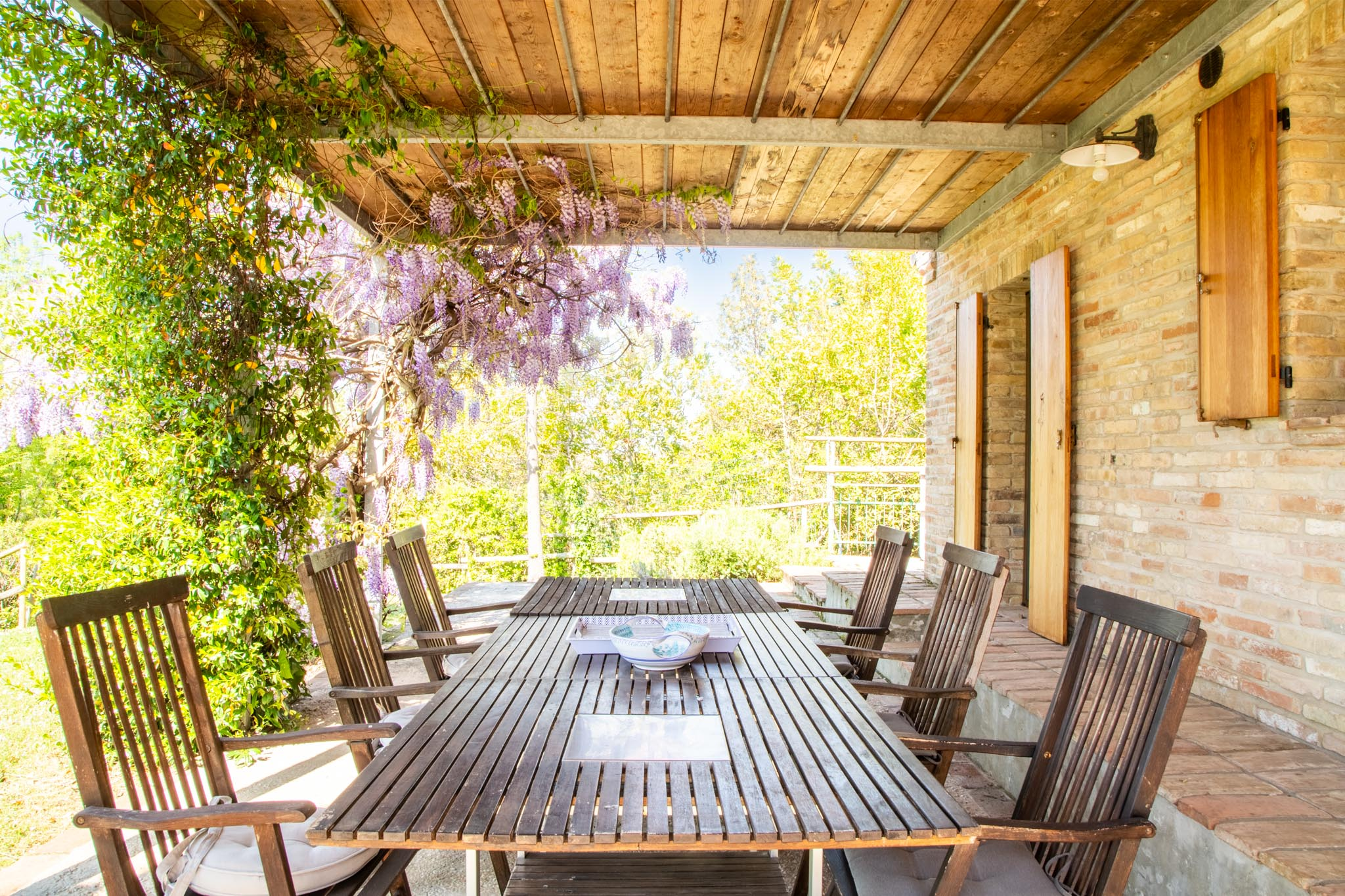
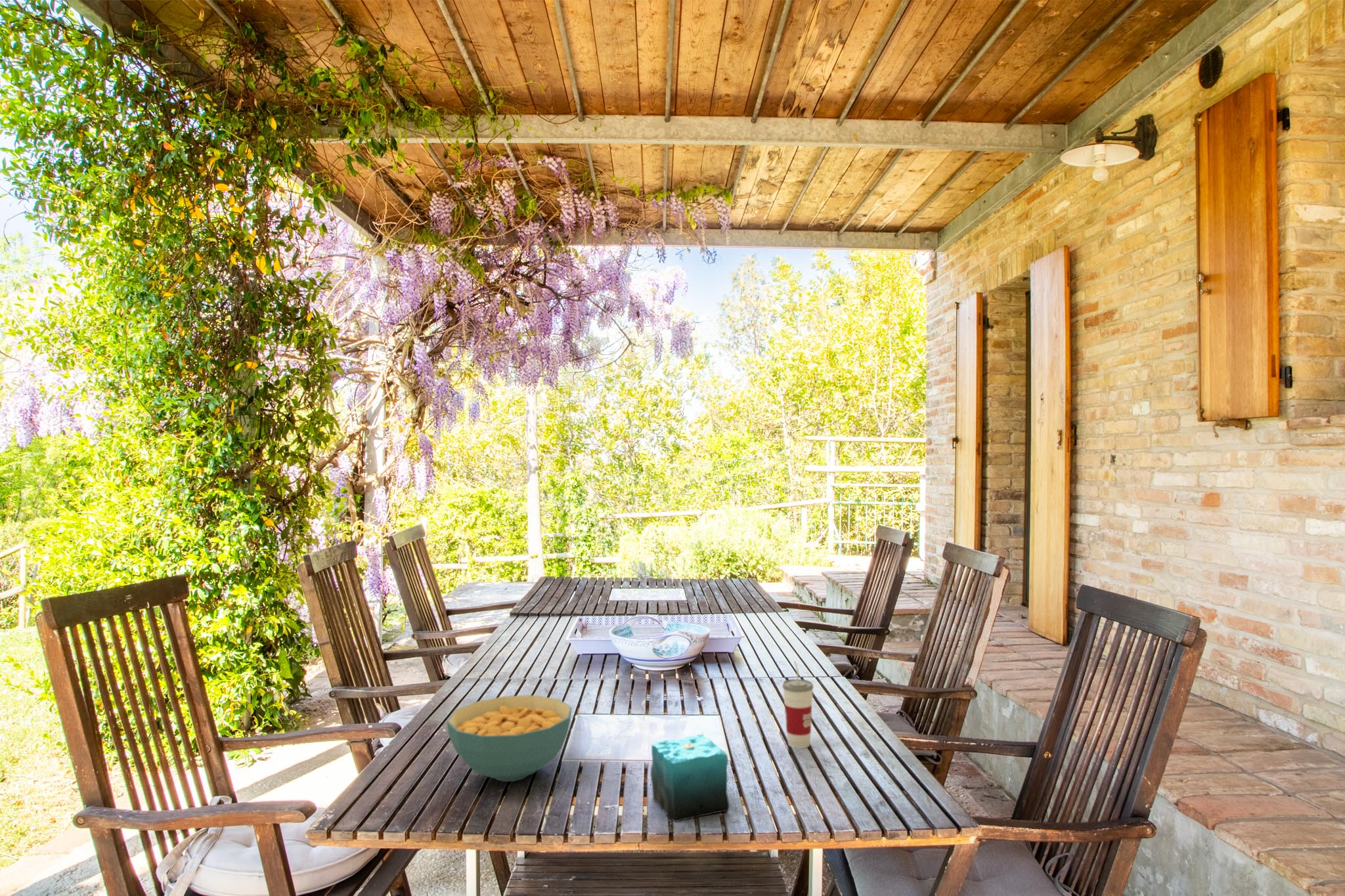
+ candle [650,719,730,822]
+ cereal bowl [446,694,573,782]
+ cup [782,660,814,749]
